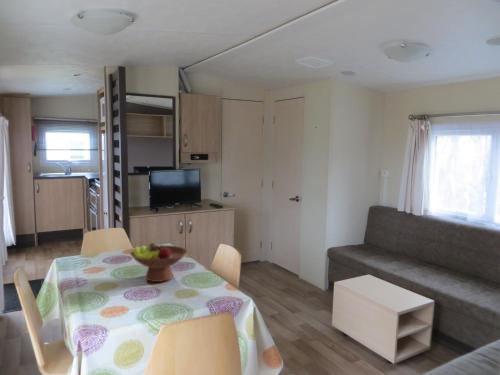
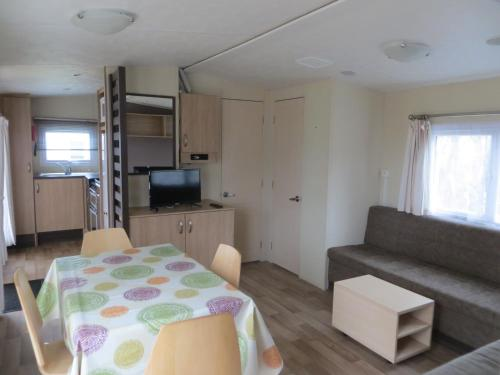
- fruit bowl [129,242,188,283]
